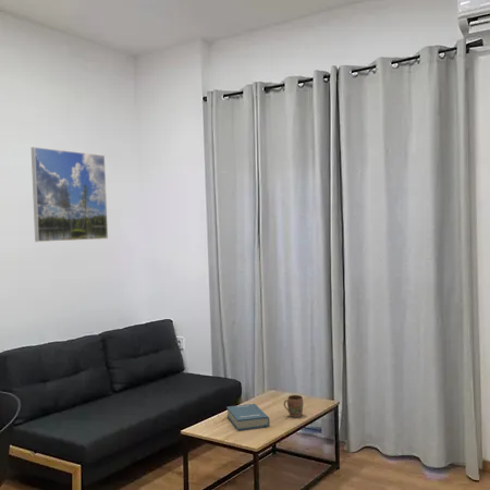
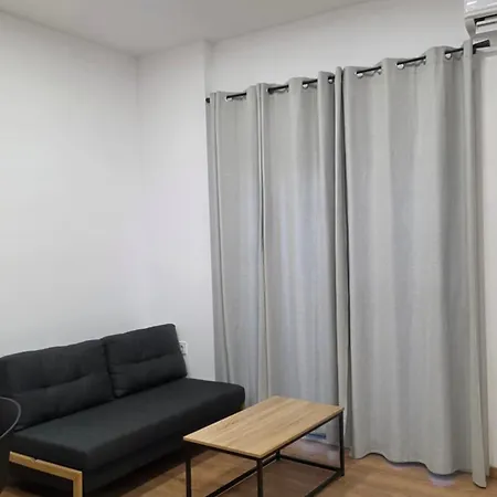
- mug [283,394,304,418]
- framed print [30,146,109,243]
- hardback book [225,403,271,431]
